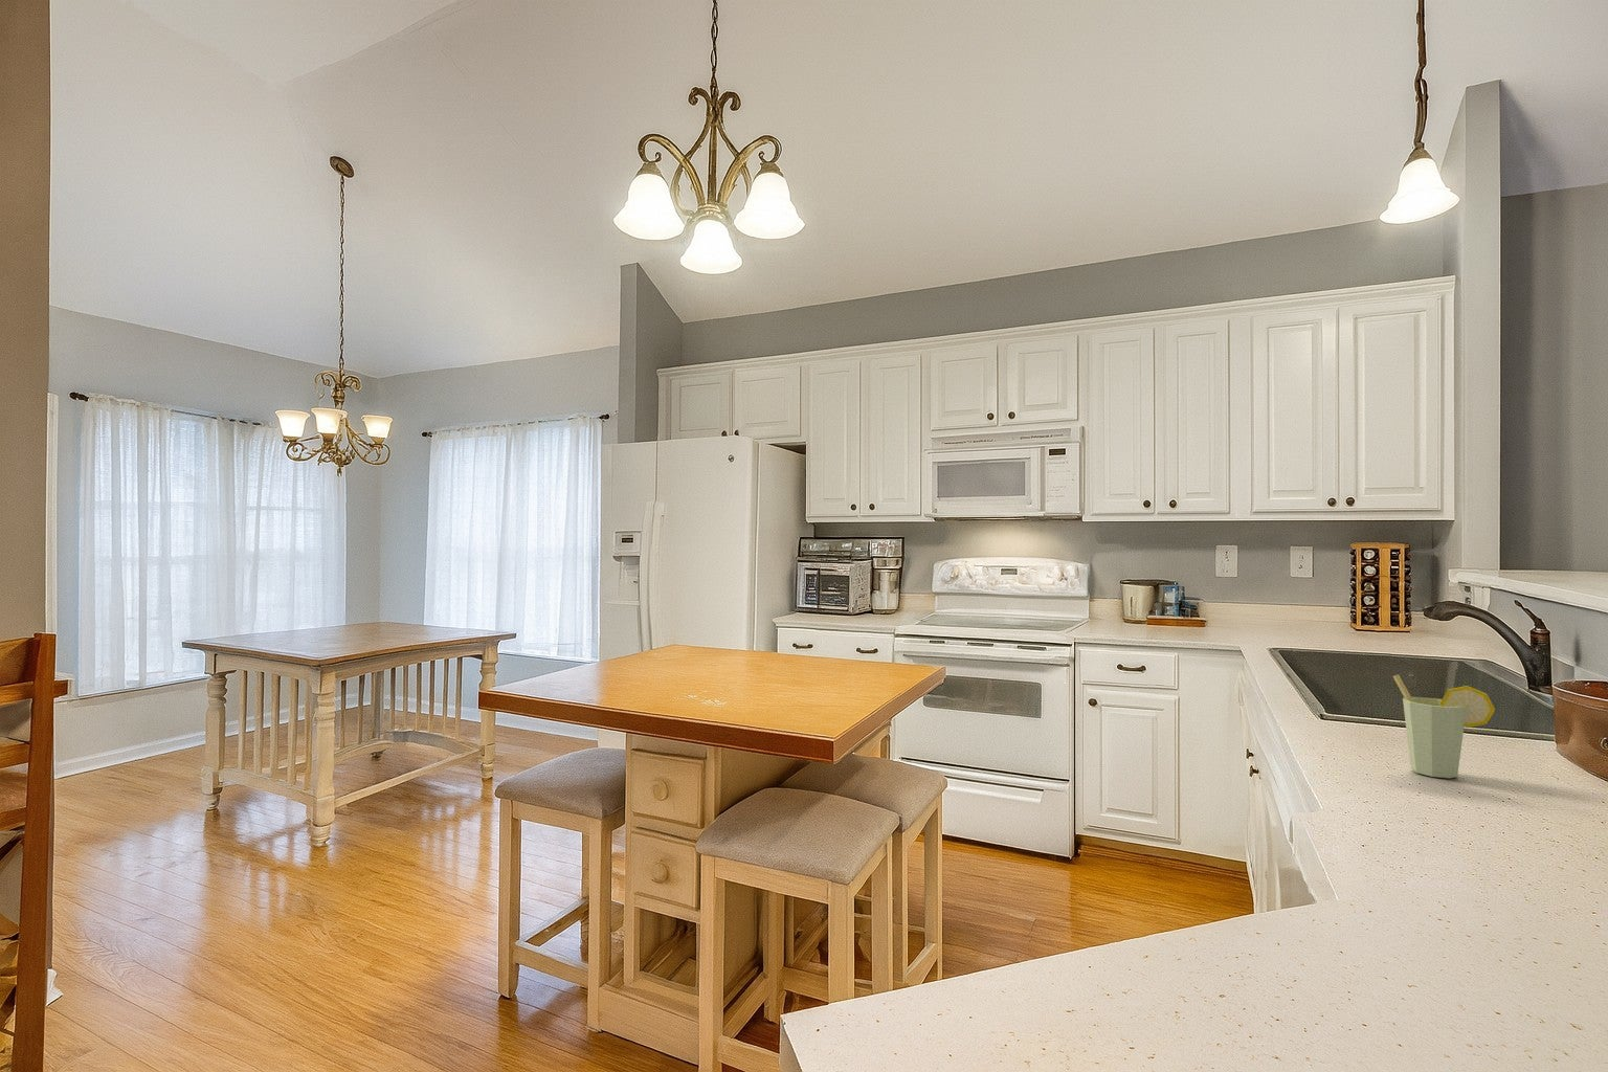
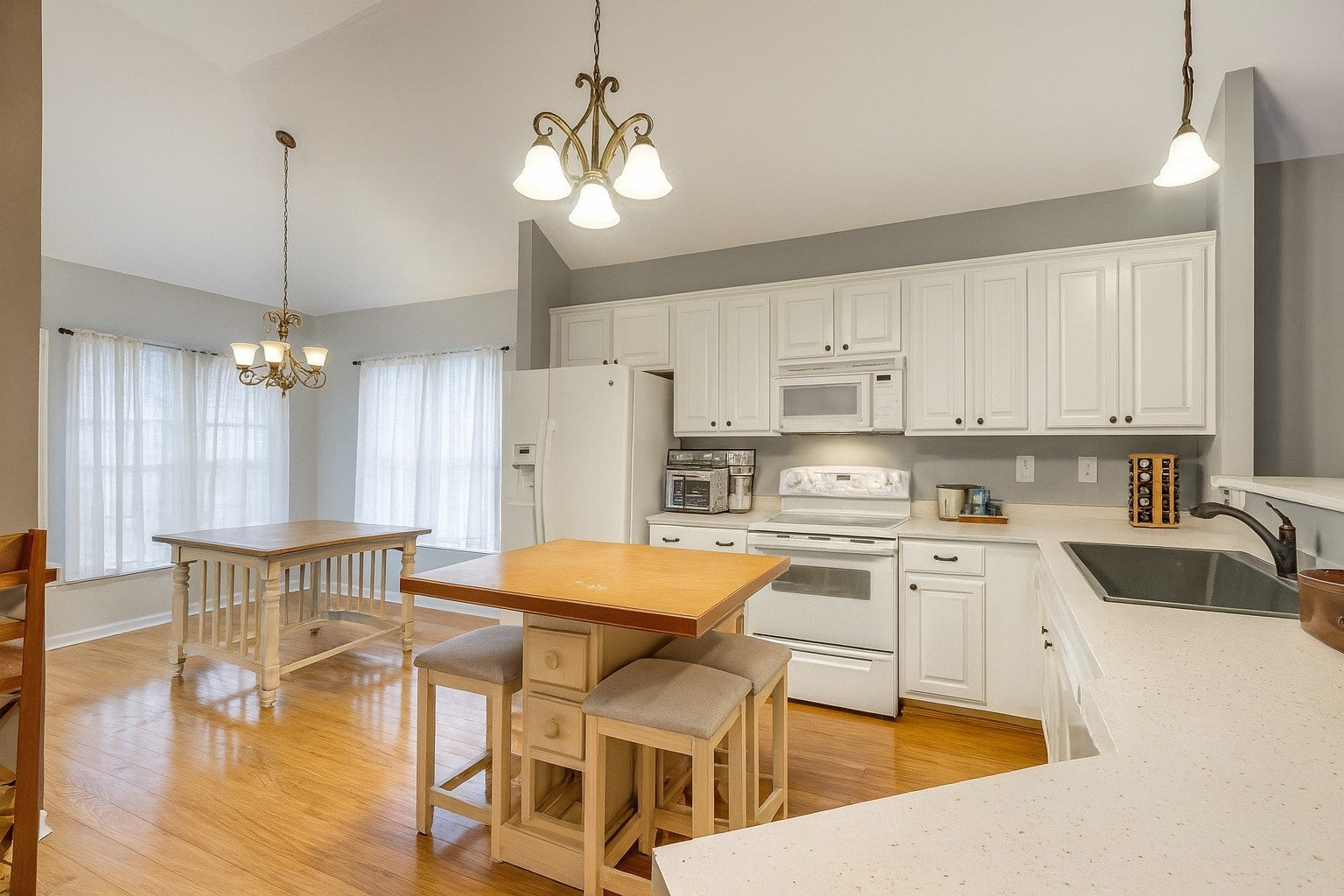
- cup [1393,674,1496,779]
